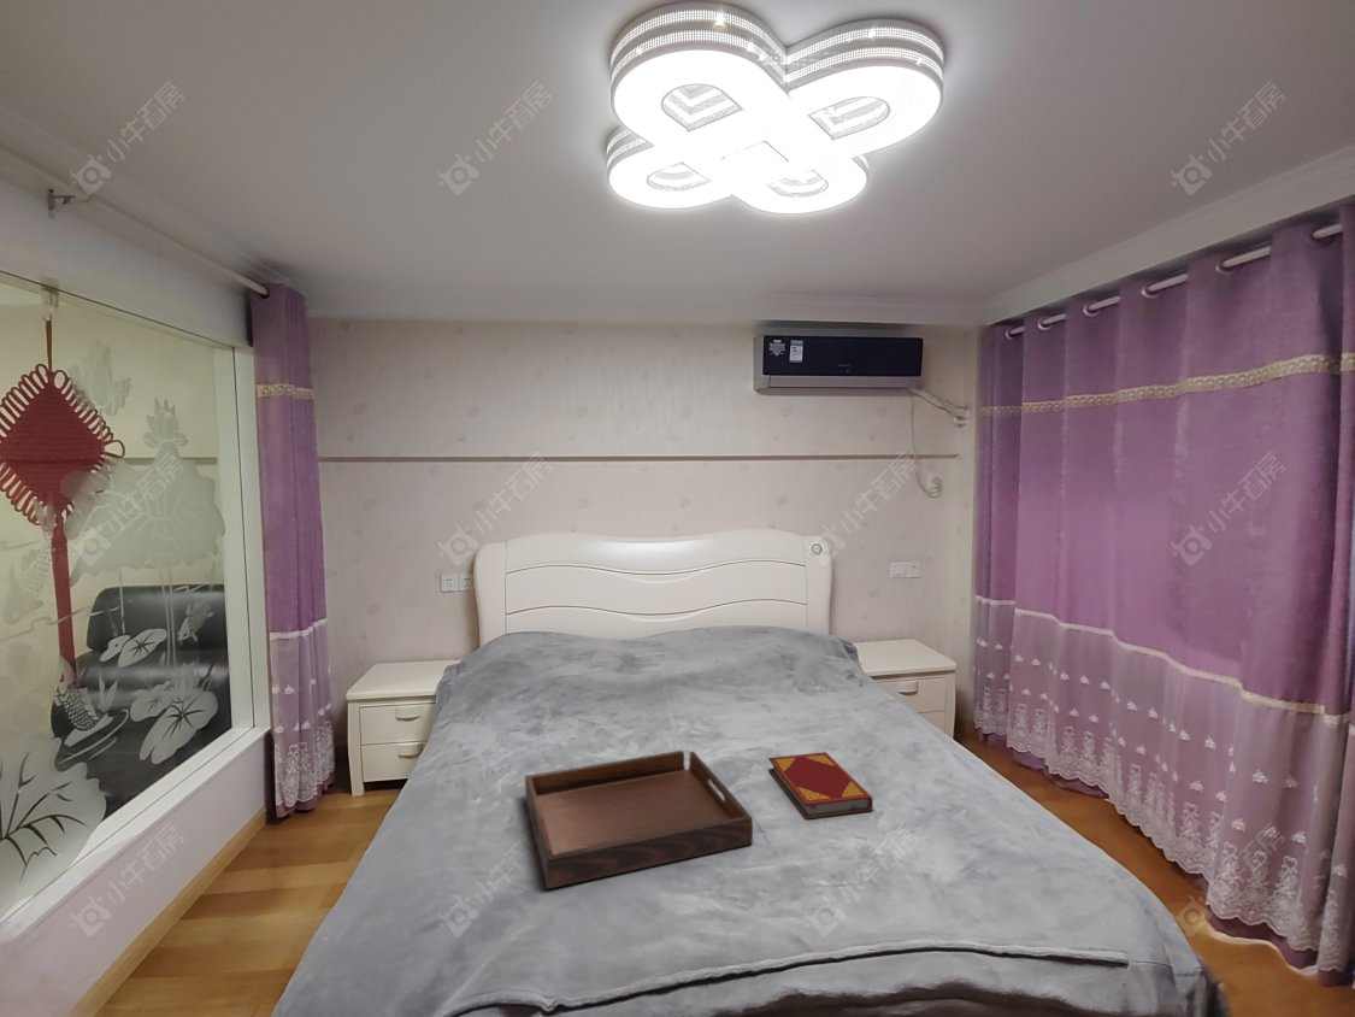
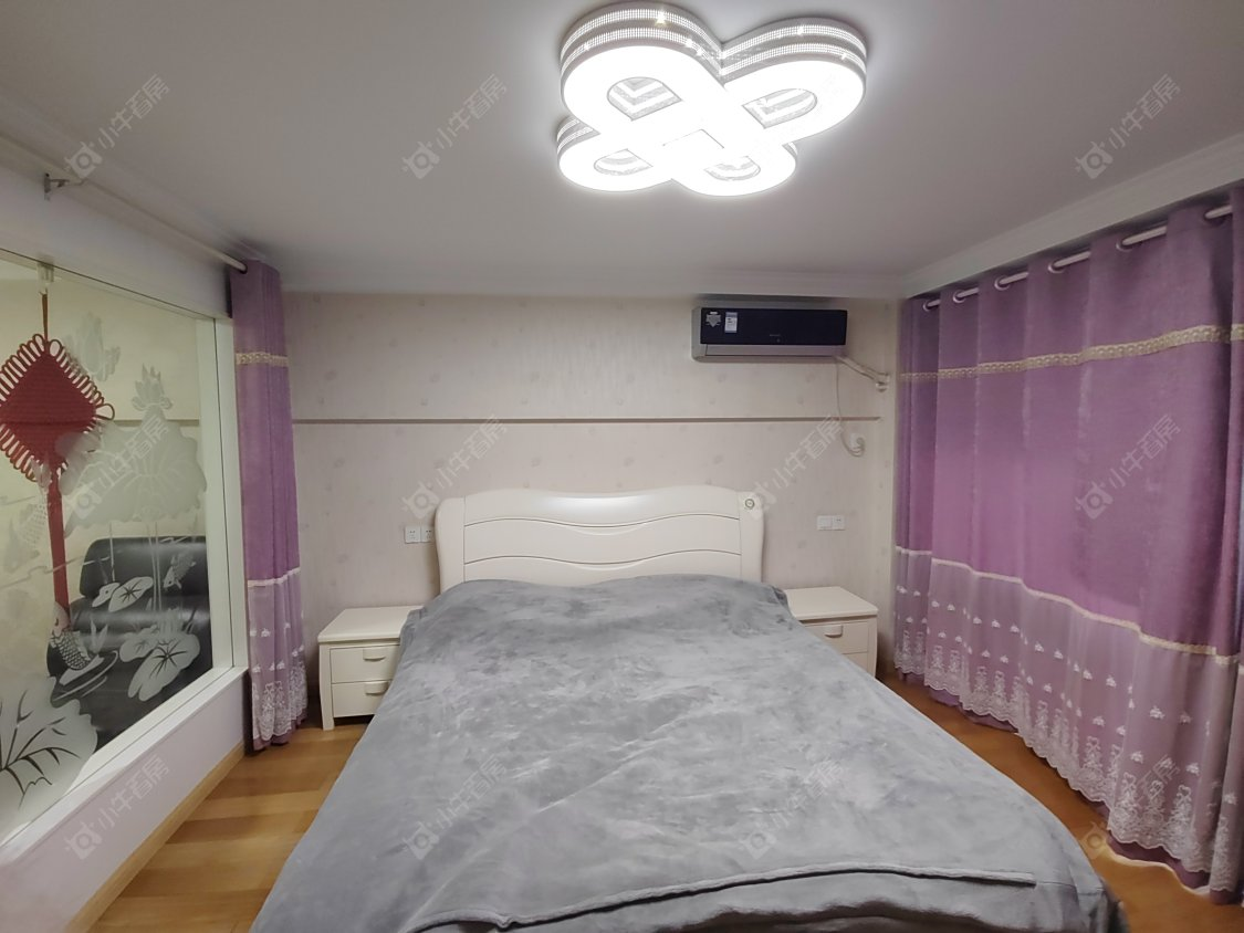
- hardback book [767,751,874,821]
- serving tray [524,749,754,890]
